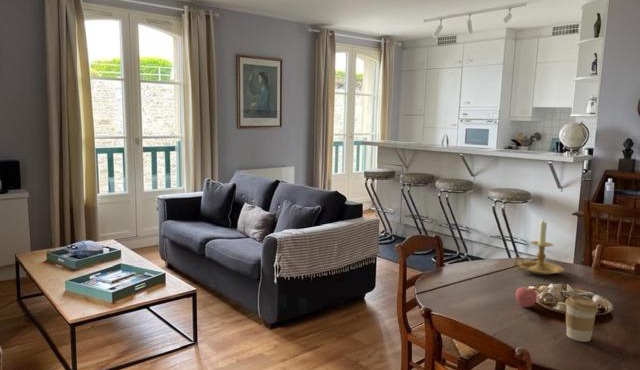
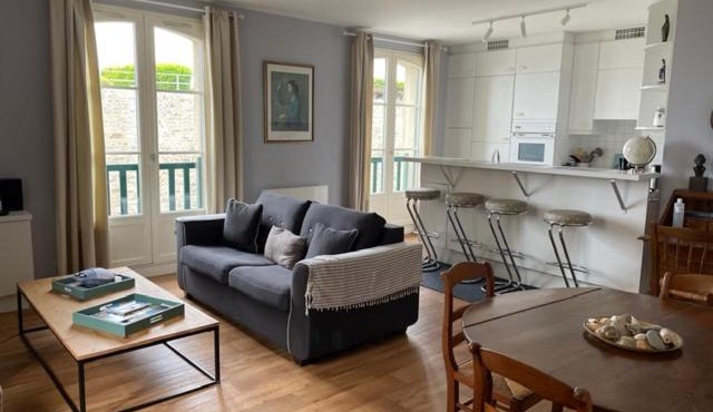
- candle holder [513,219,565,276]
- apple [515,286,538,308]
- coffee cup [565,294,599,343]
